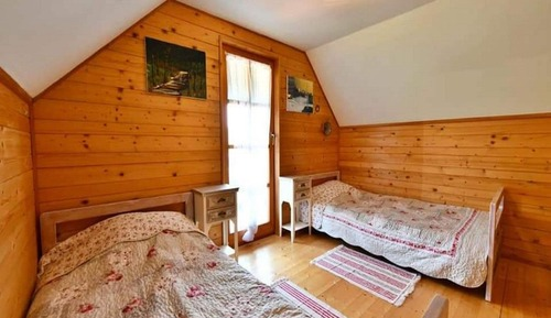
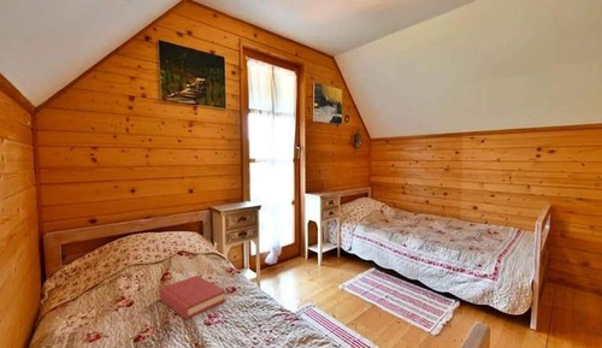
+ hardback book [158,275,226,320]
